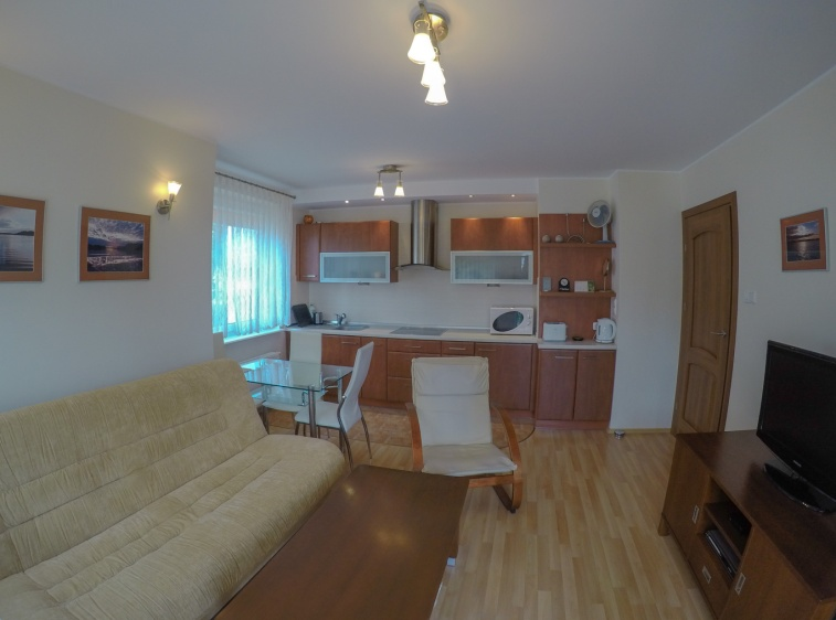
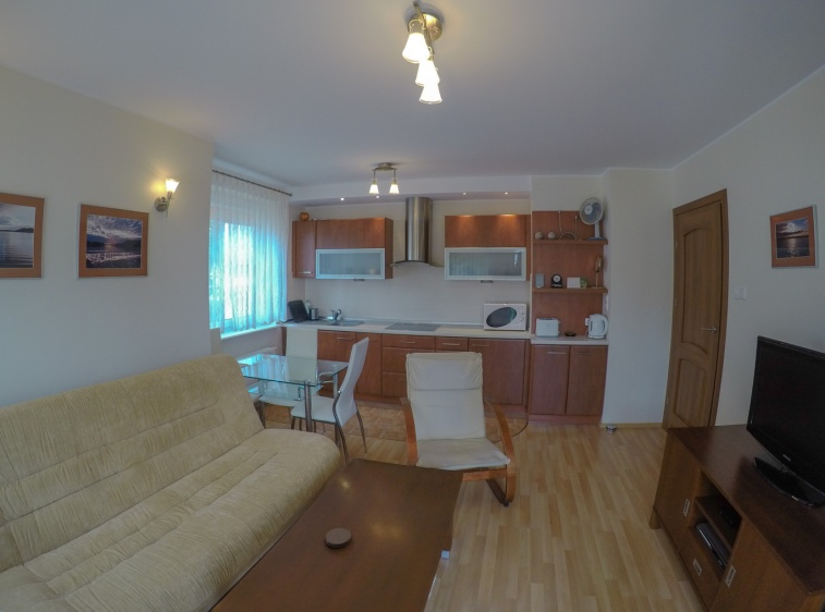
+ coaster [325,527,352,549]
